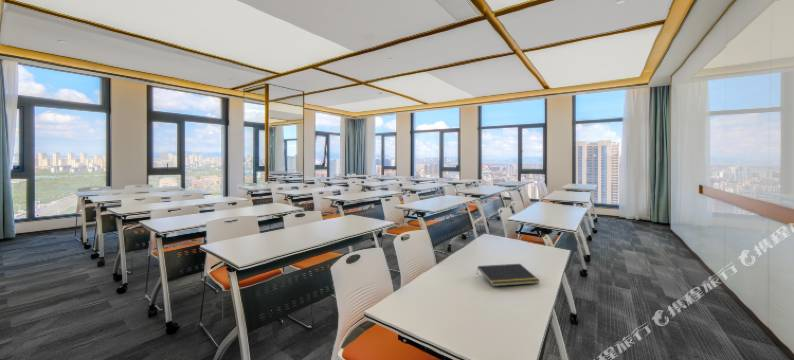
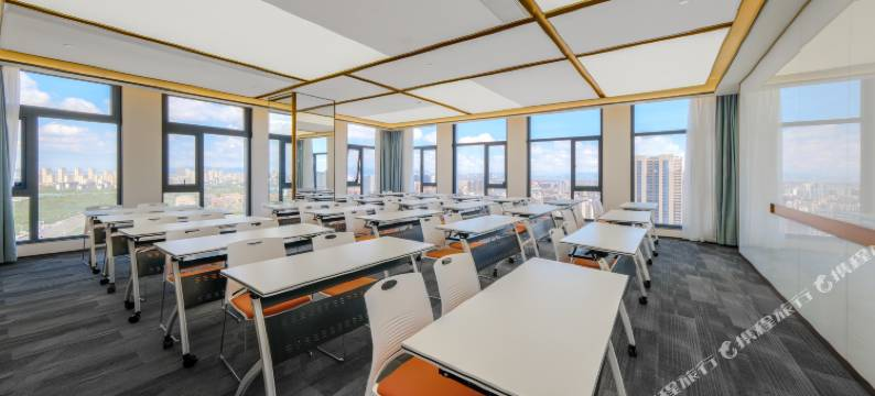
- notepad [476,263,541,287]
